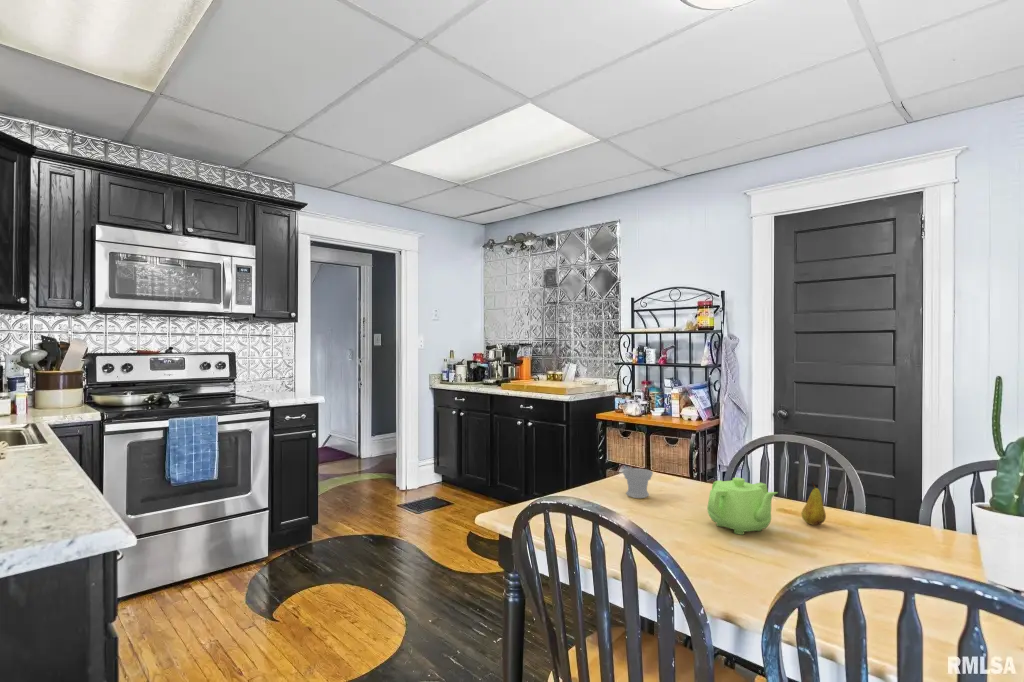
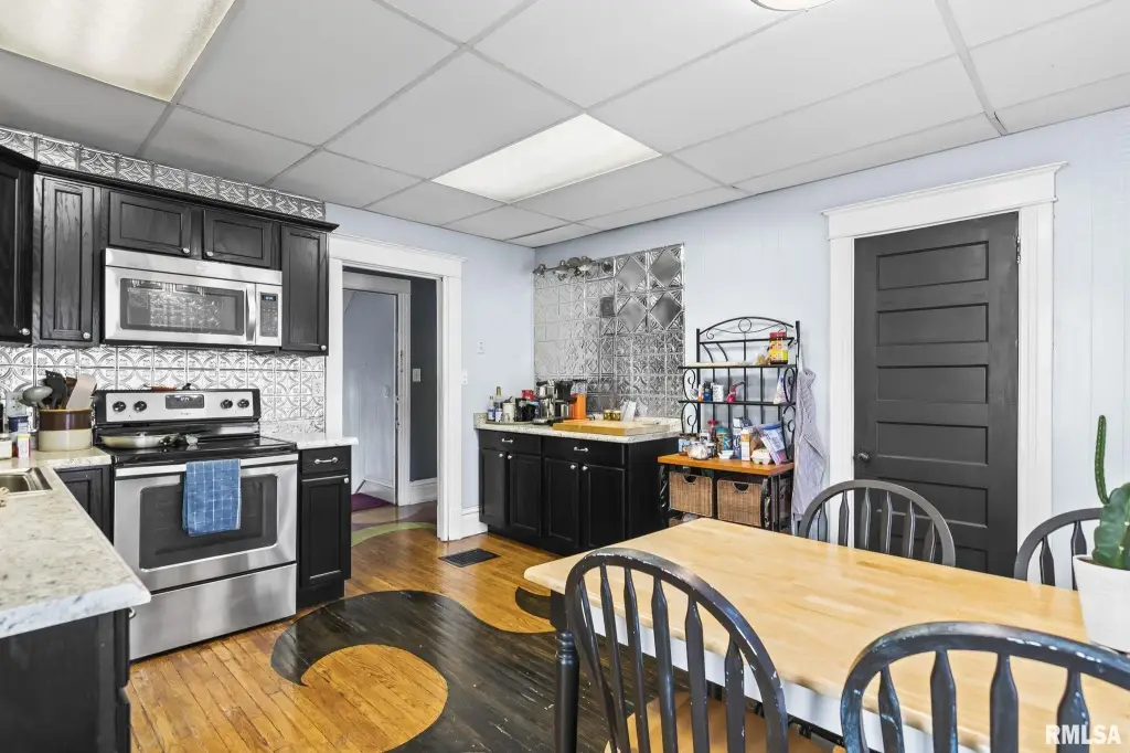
- teapot [706,477,779,536]
- cup [621,467,654,499]
- fruit [800,481,827,526]
